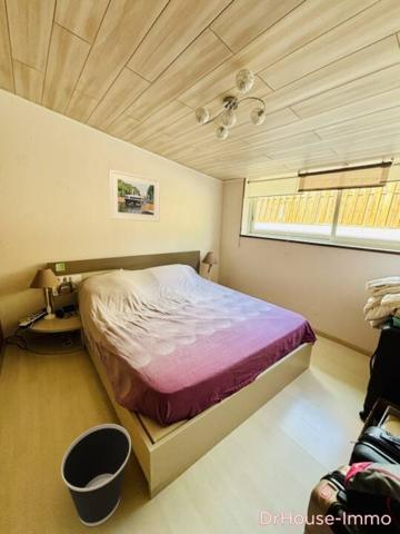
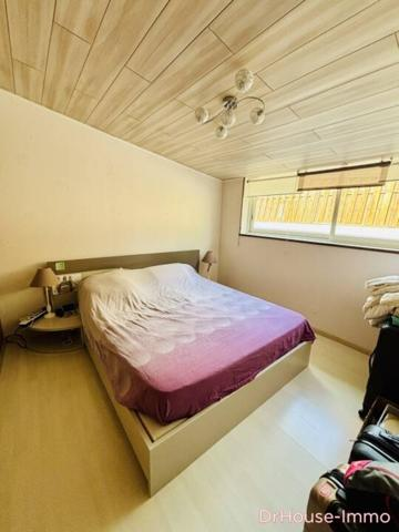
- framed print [109,169,161,222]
- wastebasket [60,423,132,527]
